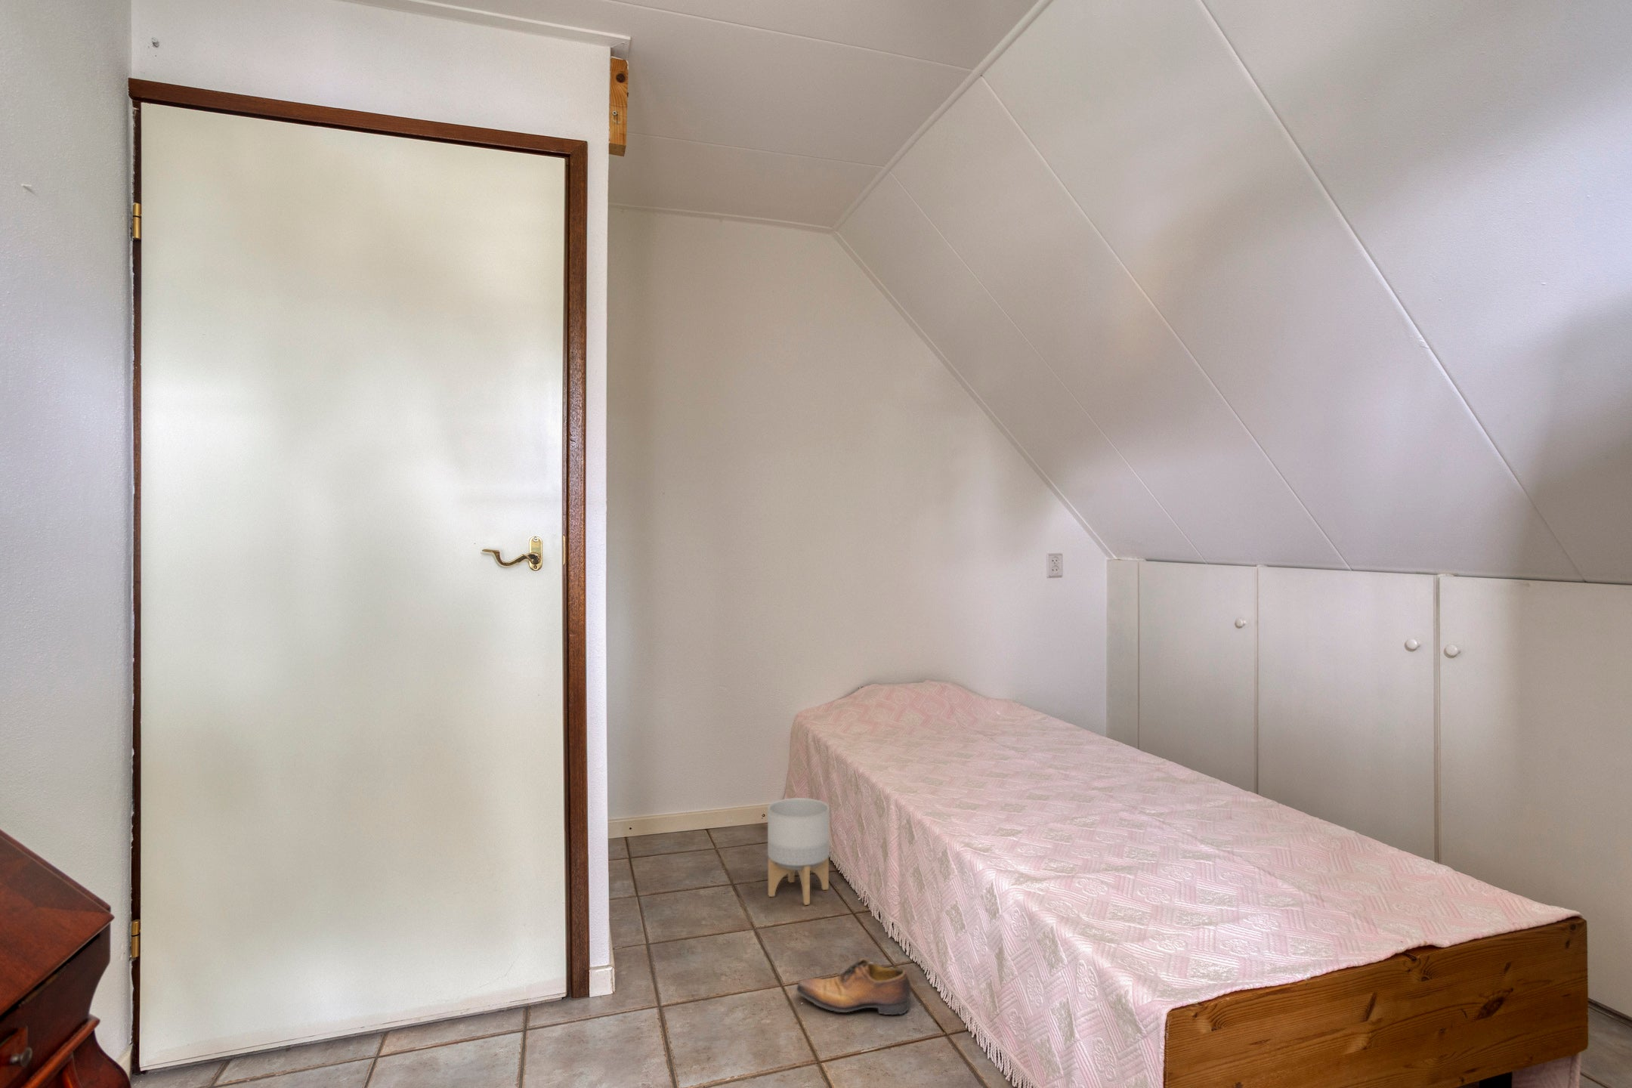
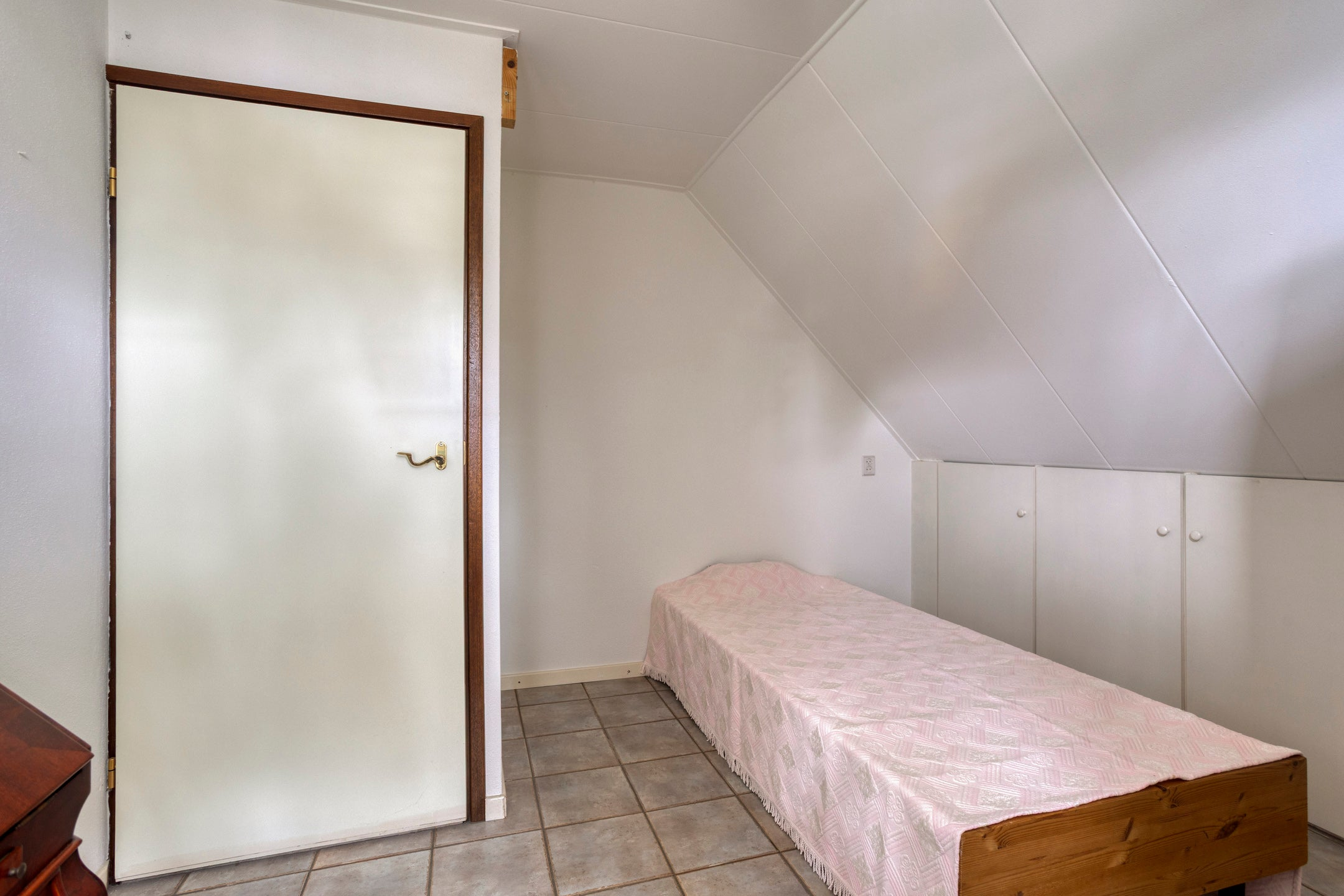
- shoe [795,957,912,1015]
- planter [767,797,831,906]
